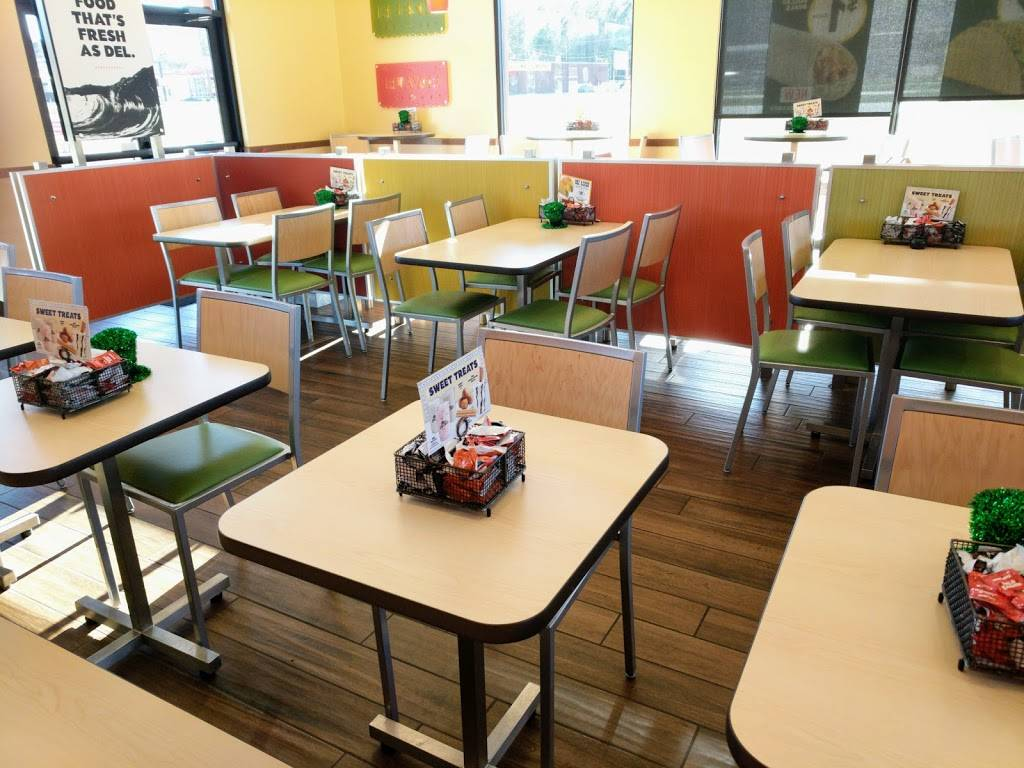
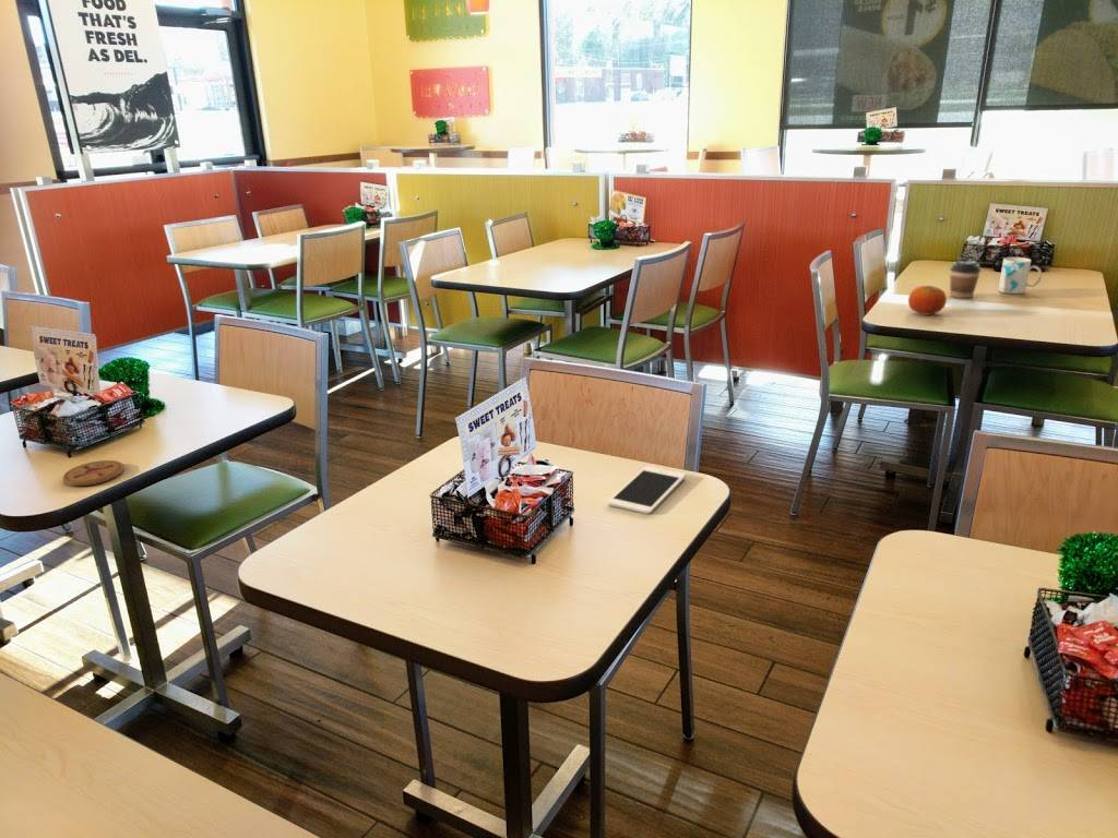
+ fruit [907,285,948,315]
+ cell phone [607,465,687,515]
+ mug [998,256,1043,295]
+ coffee cup [949,256,983,299]
+ coaster [61,459,126,487]
